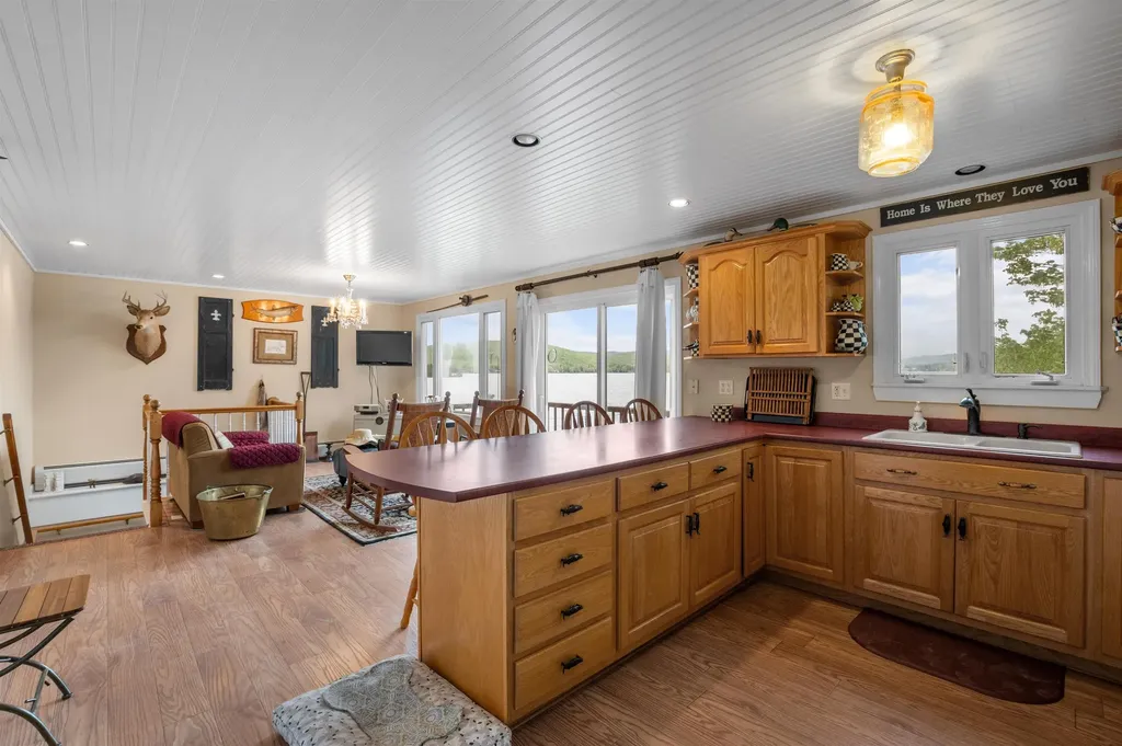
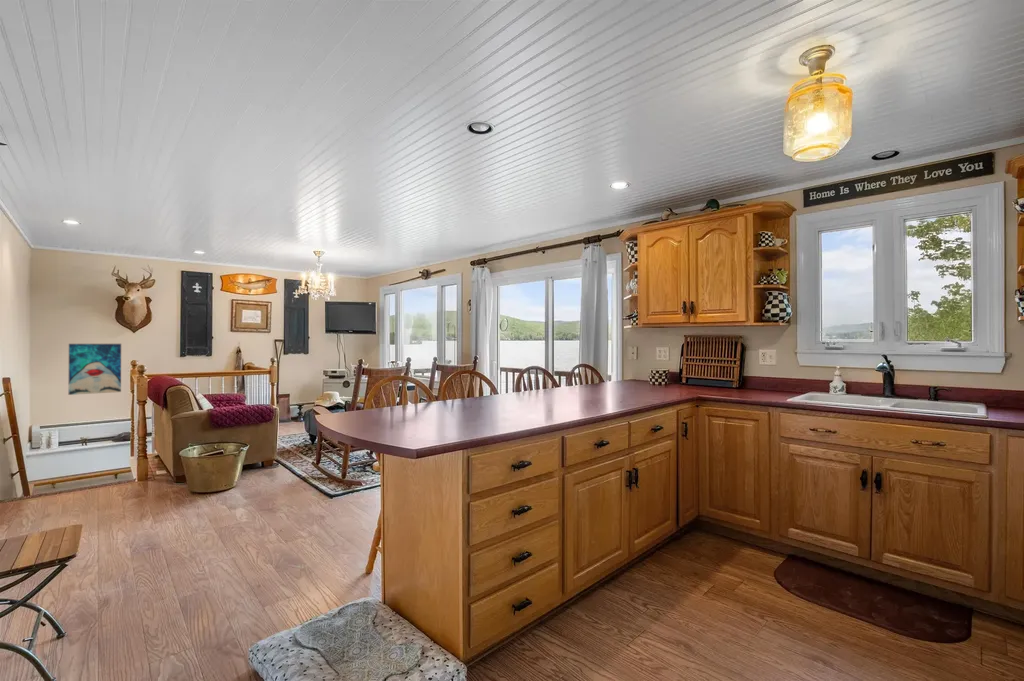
+ wall art [68,343,122,396]
